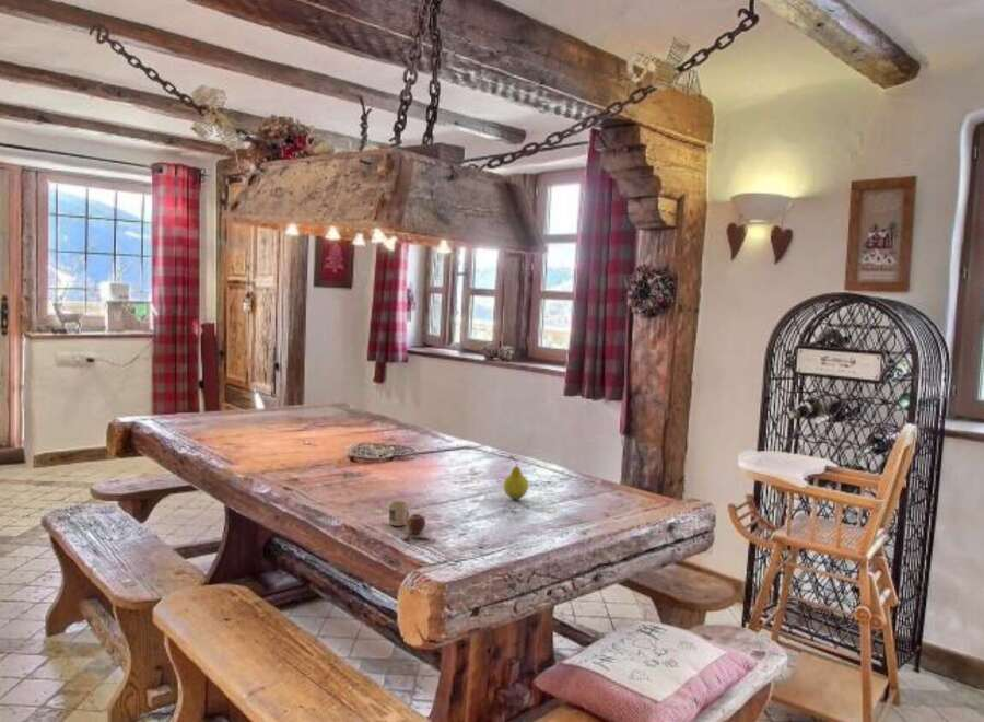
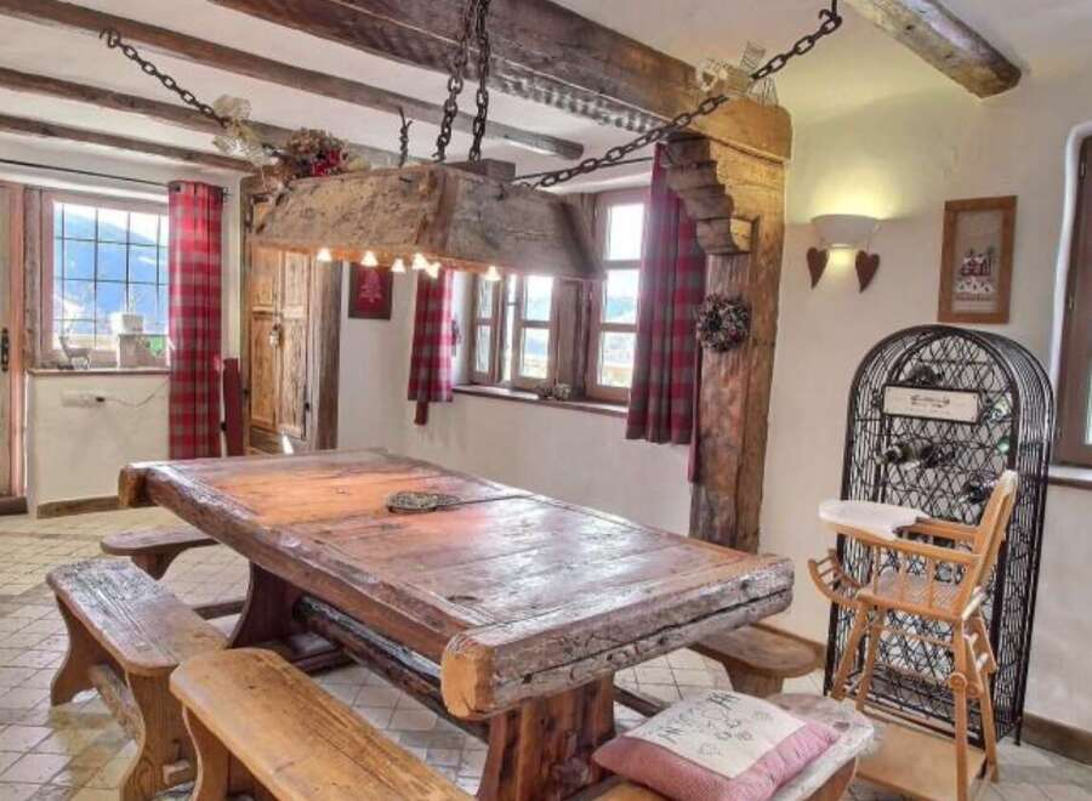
- fruit [503,455,529,500]
- mug [388,500,426,534]
